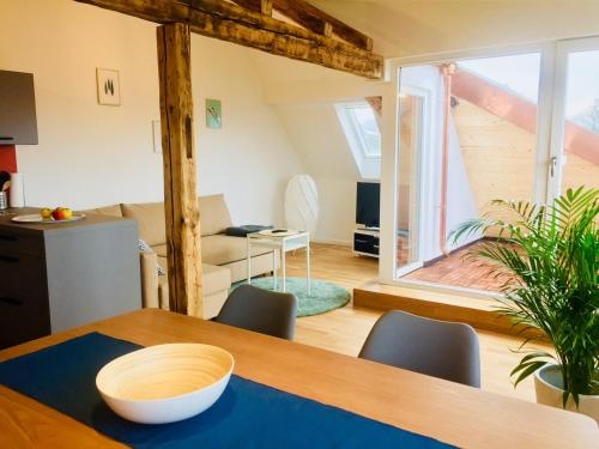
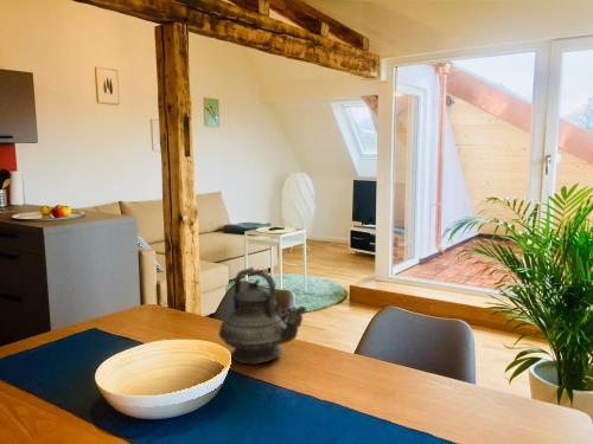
+ teapot [217,266,307,366]
